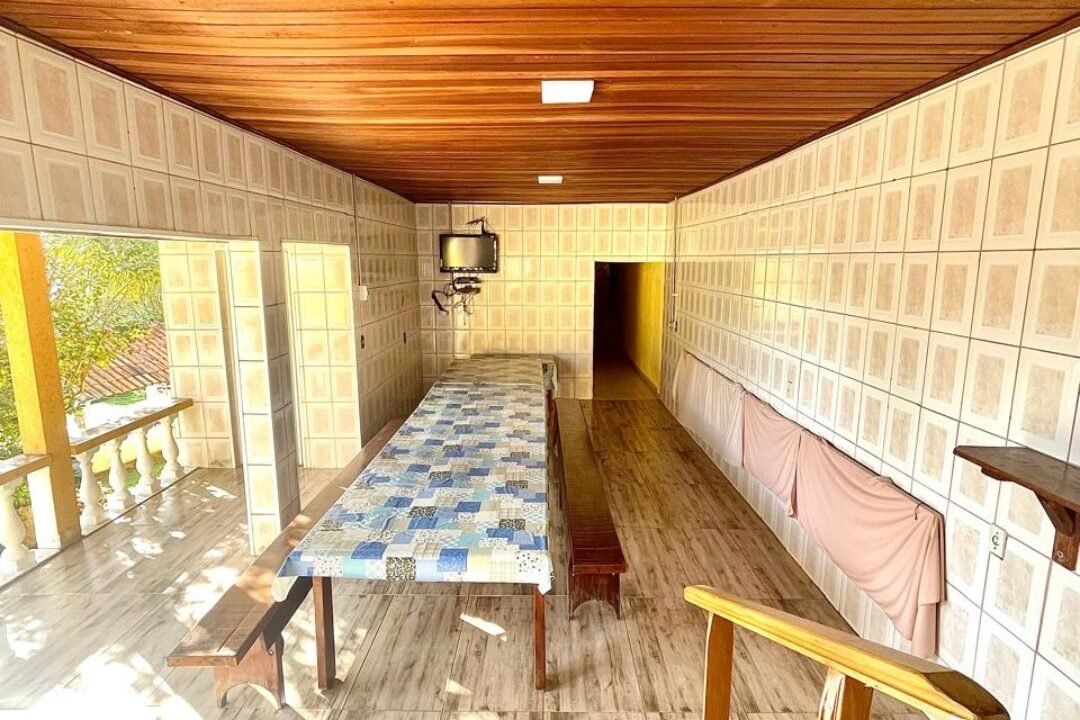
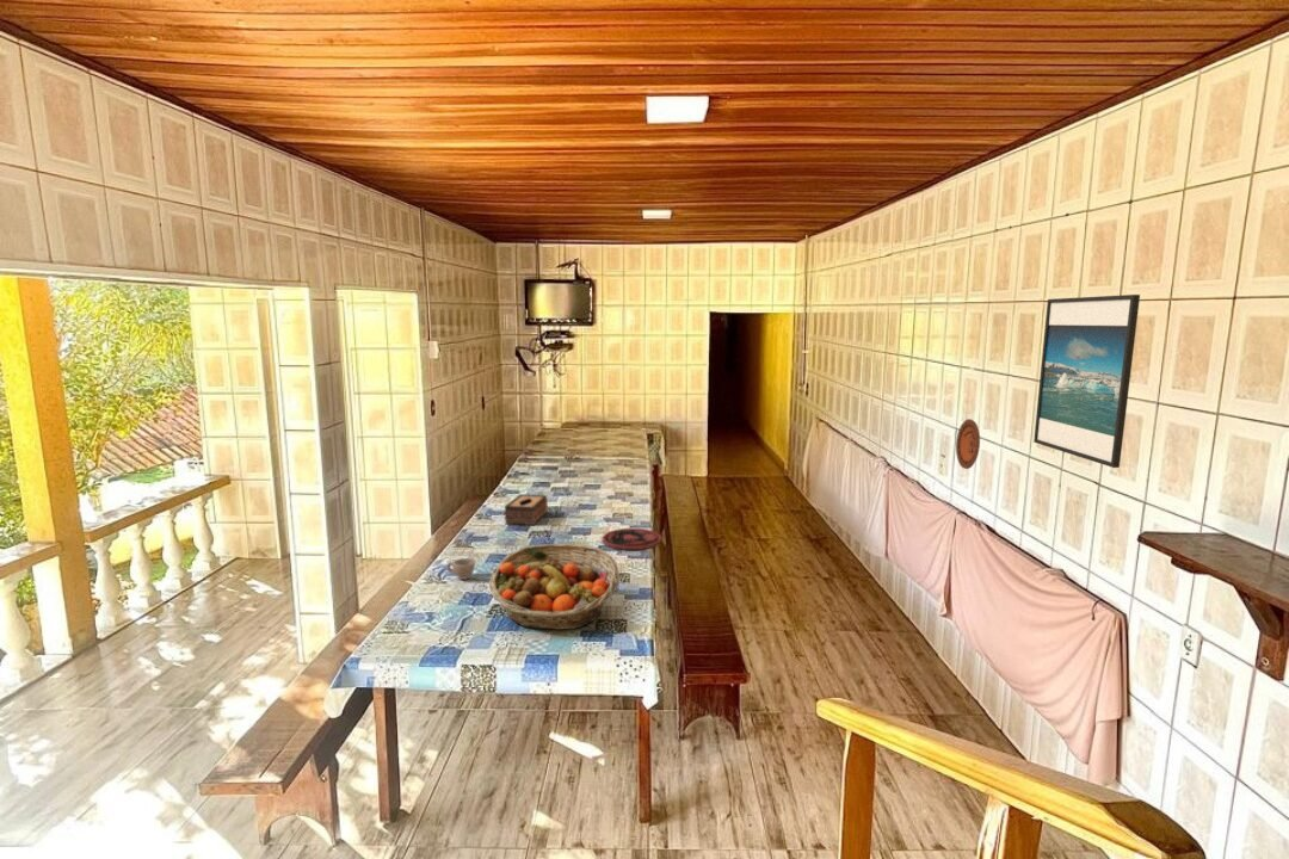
+ plate [602,527,662,551]
+ decorative plate [955,418,981,470]
+ tissue box [504,493,549,526]
+ fruit basket [488,543,621,631]
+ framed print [1032,293,1141,469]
+ cup [445,557,476,581]
